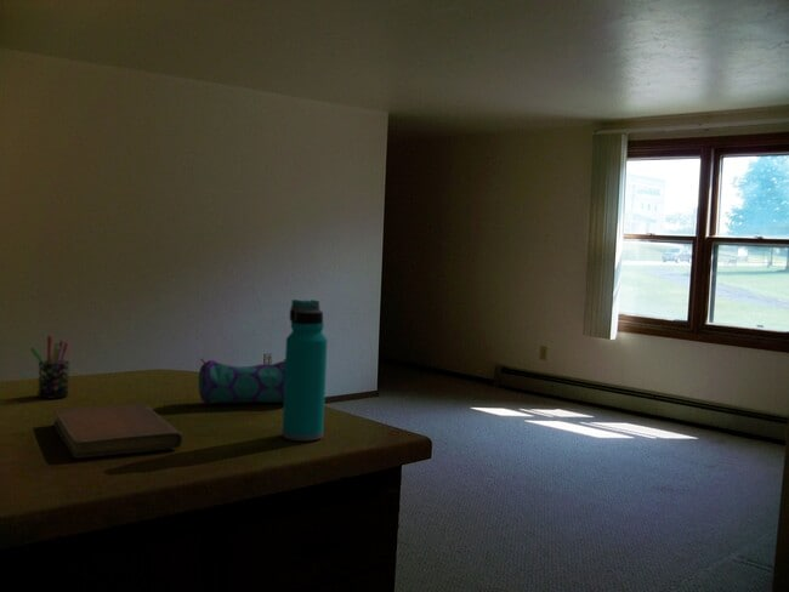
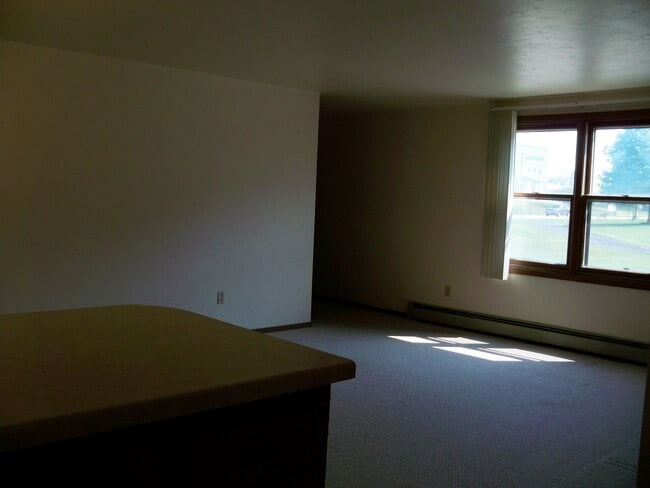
- pen holder [29,335,70,399]
- pencil case [198,357,285,404]
- water bottle [282,298,329,442]
- notebook [52,403,183,460]
